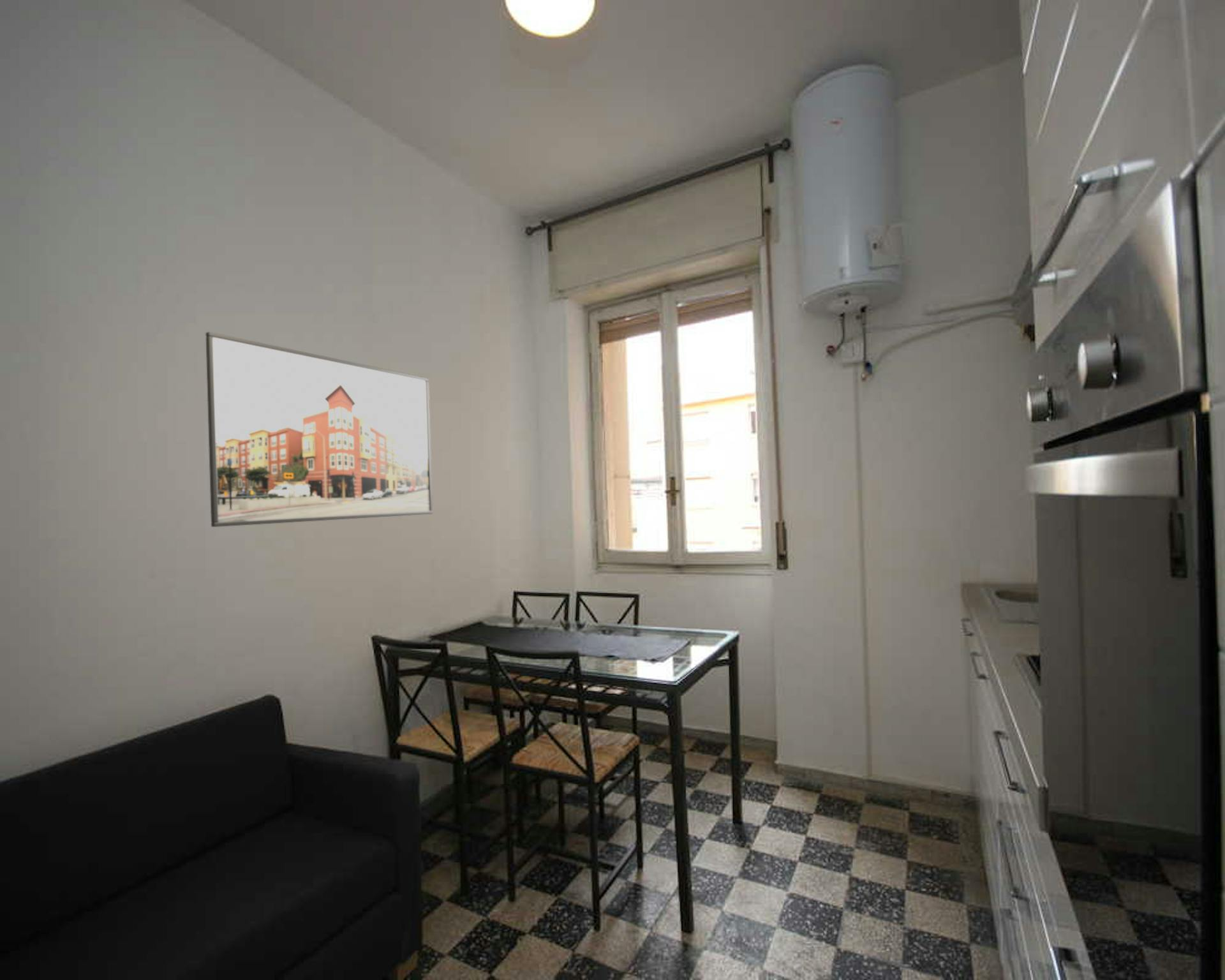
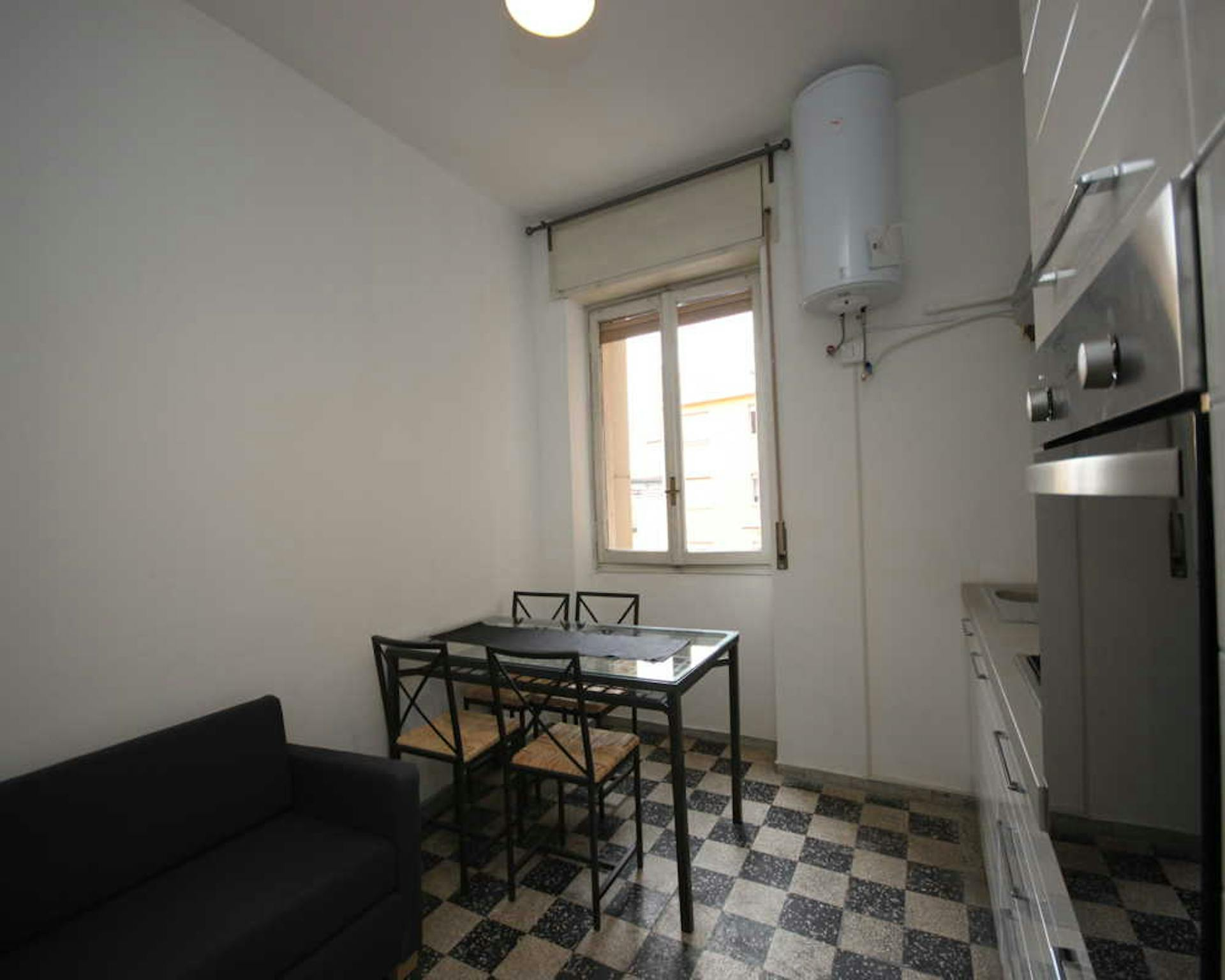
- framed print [205,331,433,528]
